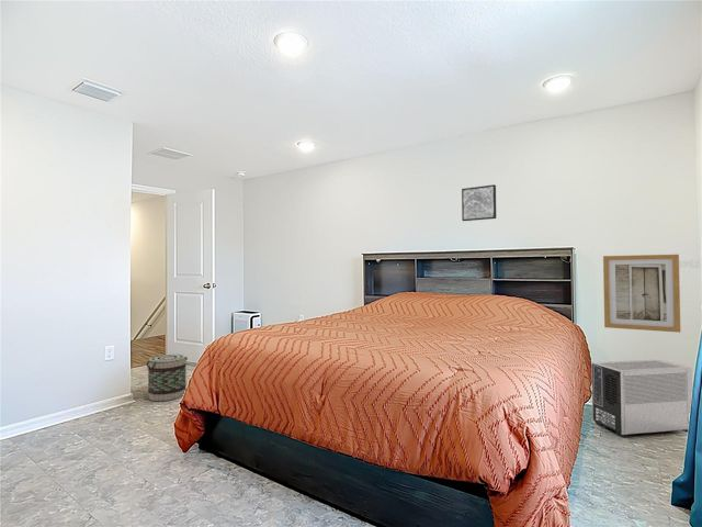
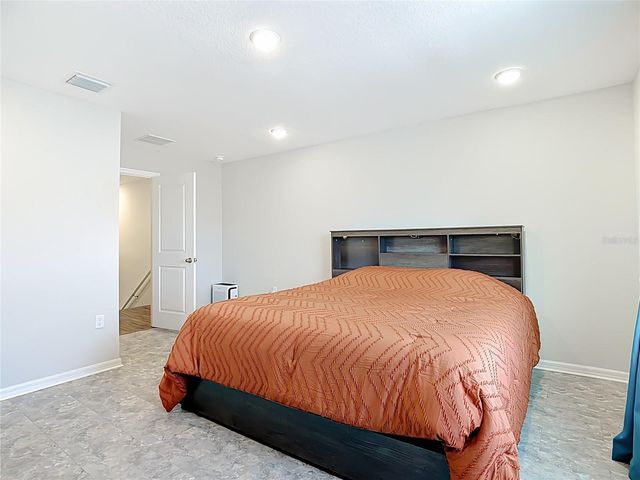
- wall art [602,254,681,334]
- basket [146,354,189,402]
- air purifier [590,359,693,438]
- wall art [461,183,497,222]
